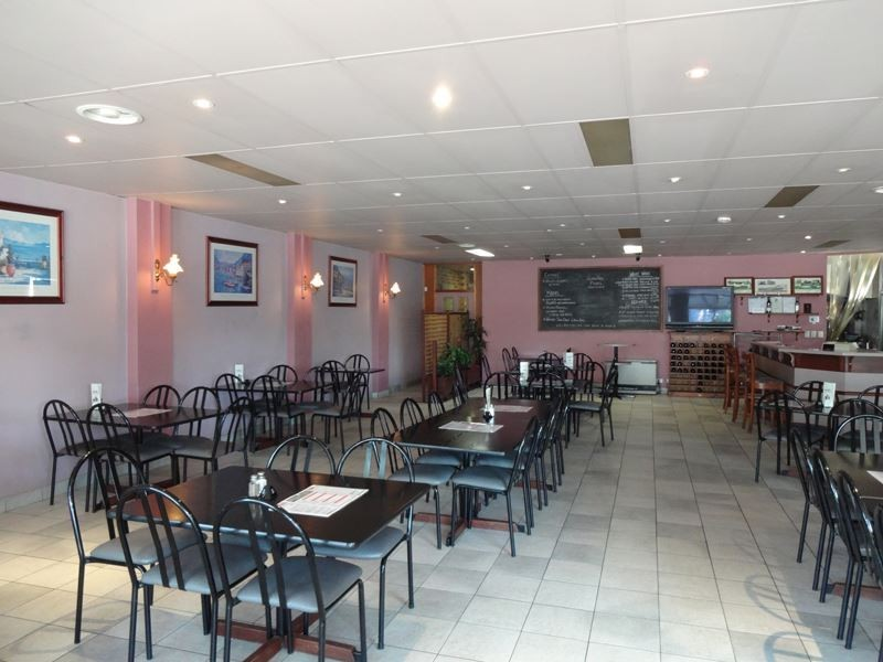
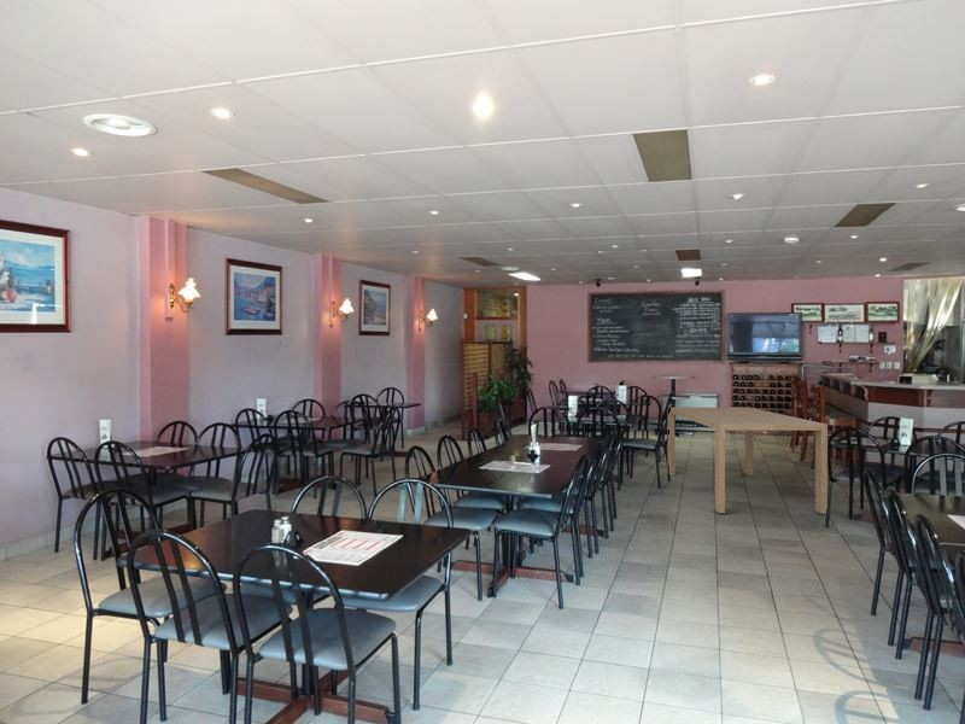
+ dining table [667,407,829,515]
